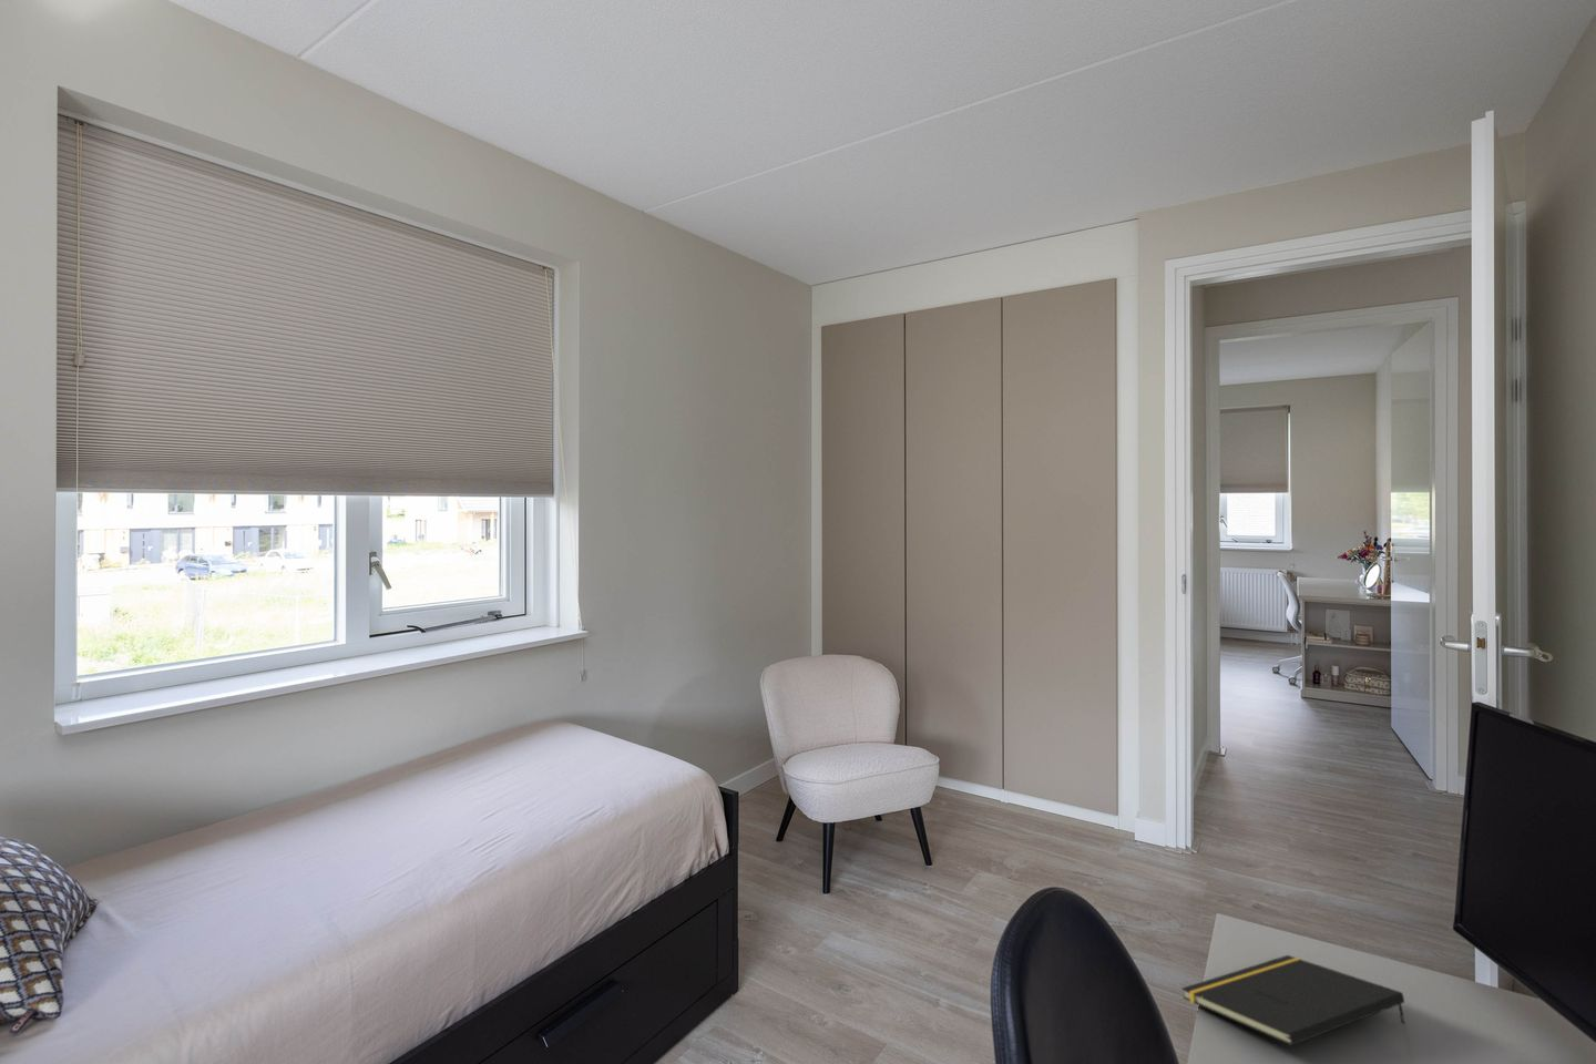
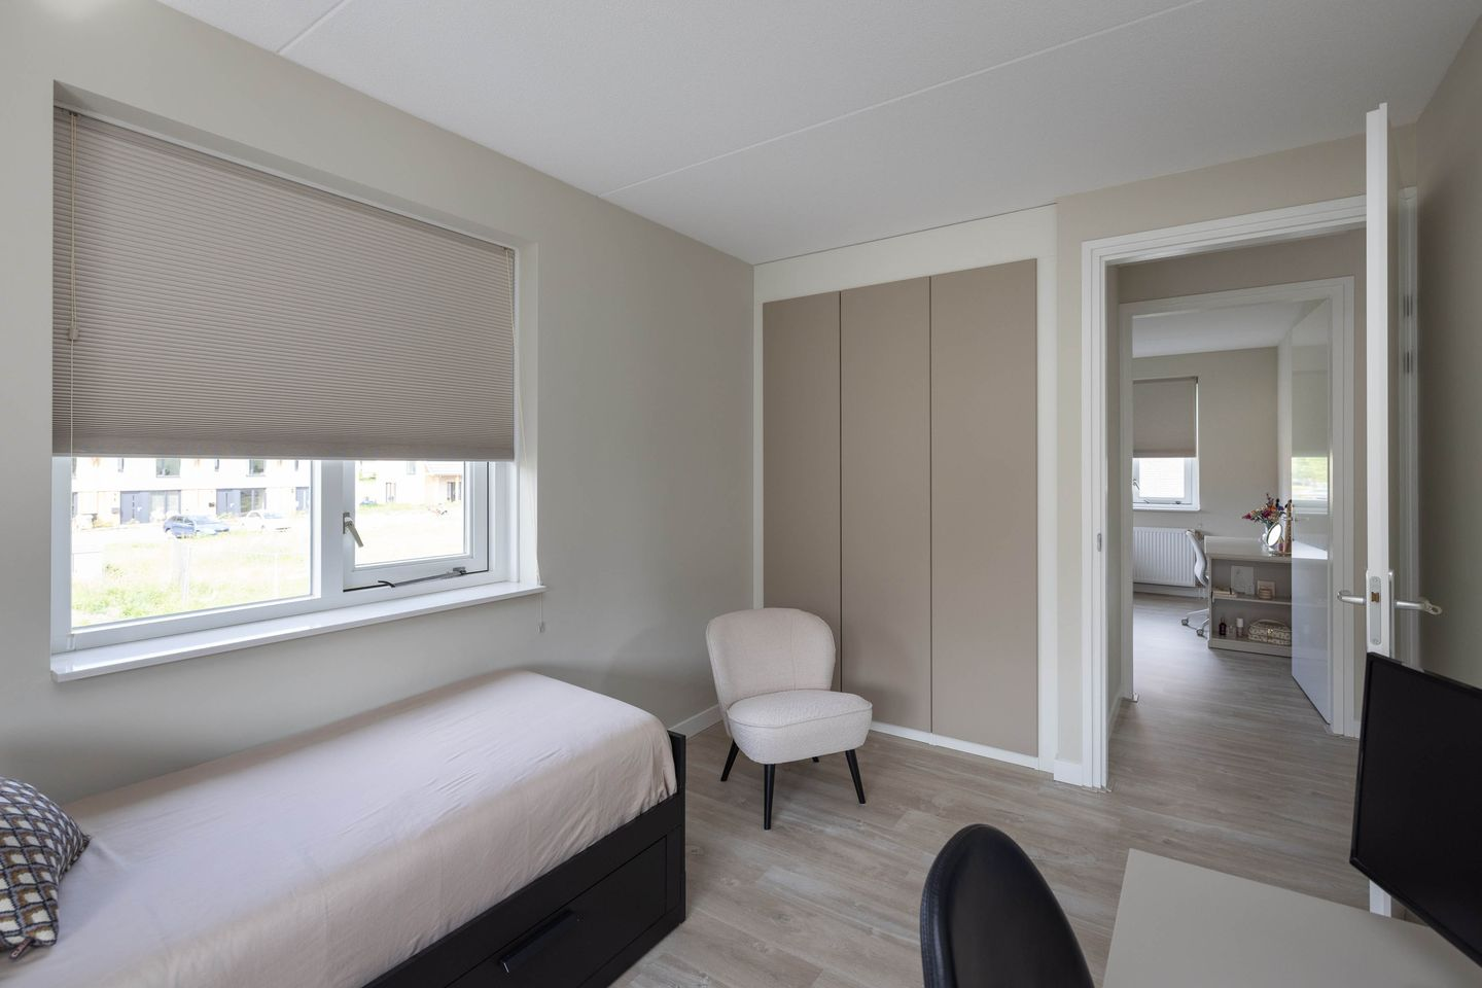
- notepad [1180,955,1405,1046]
